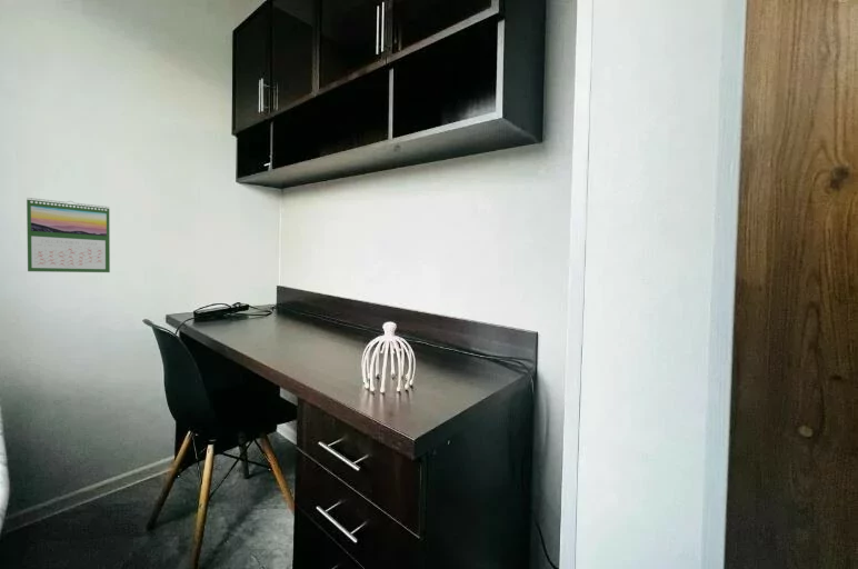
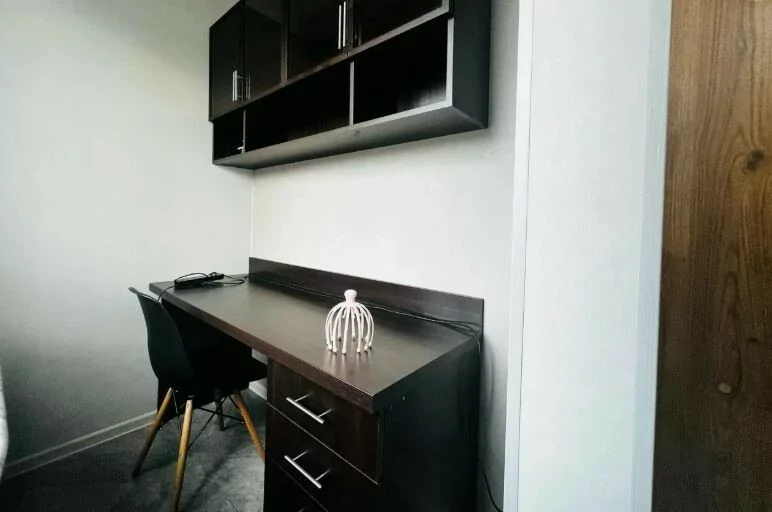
- calendar [26,197,111,273]
